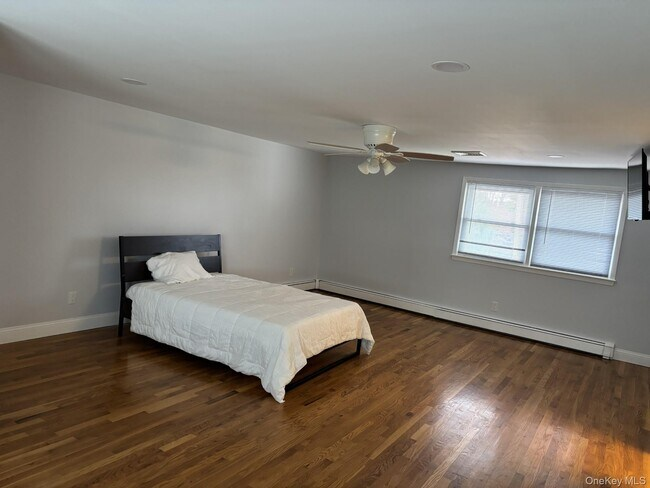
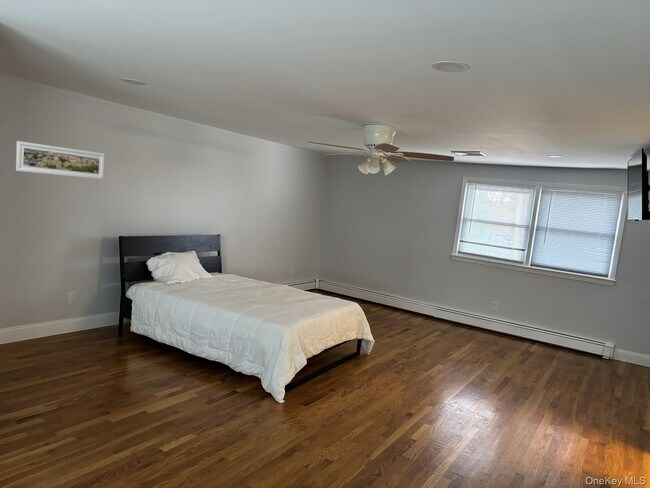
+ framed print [15,140,106,180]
